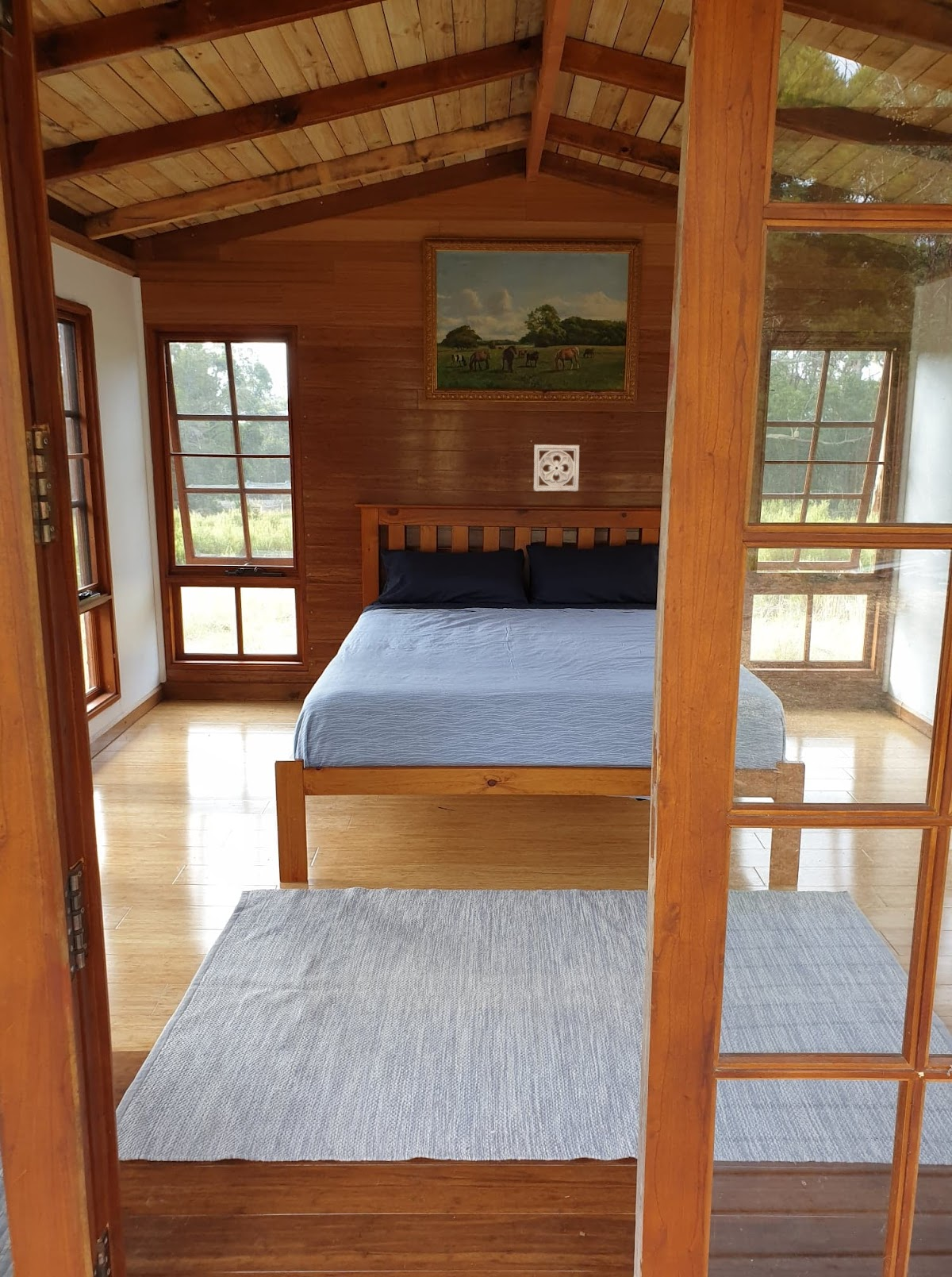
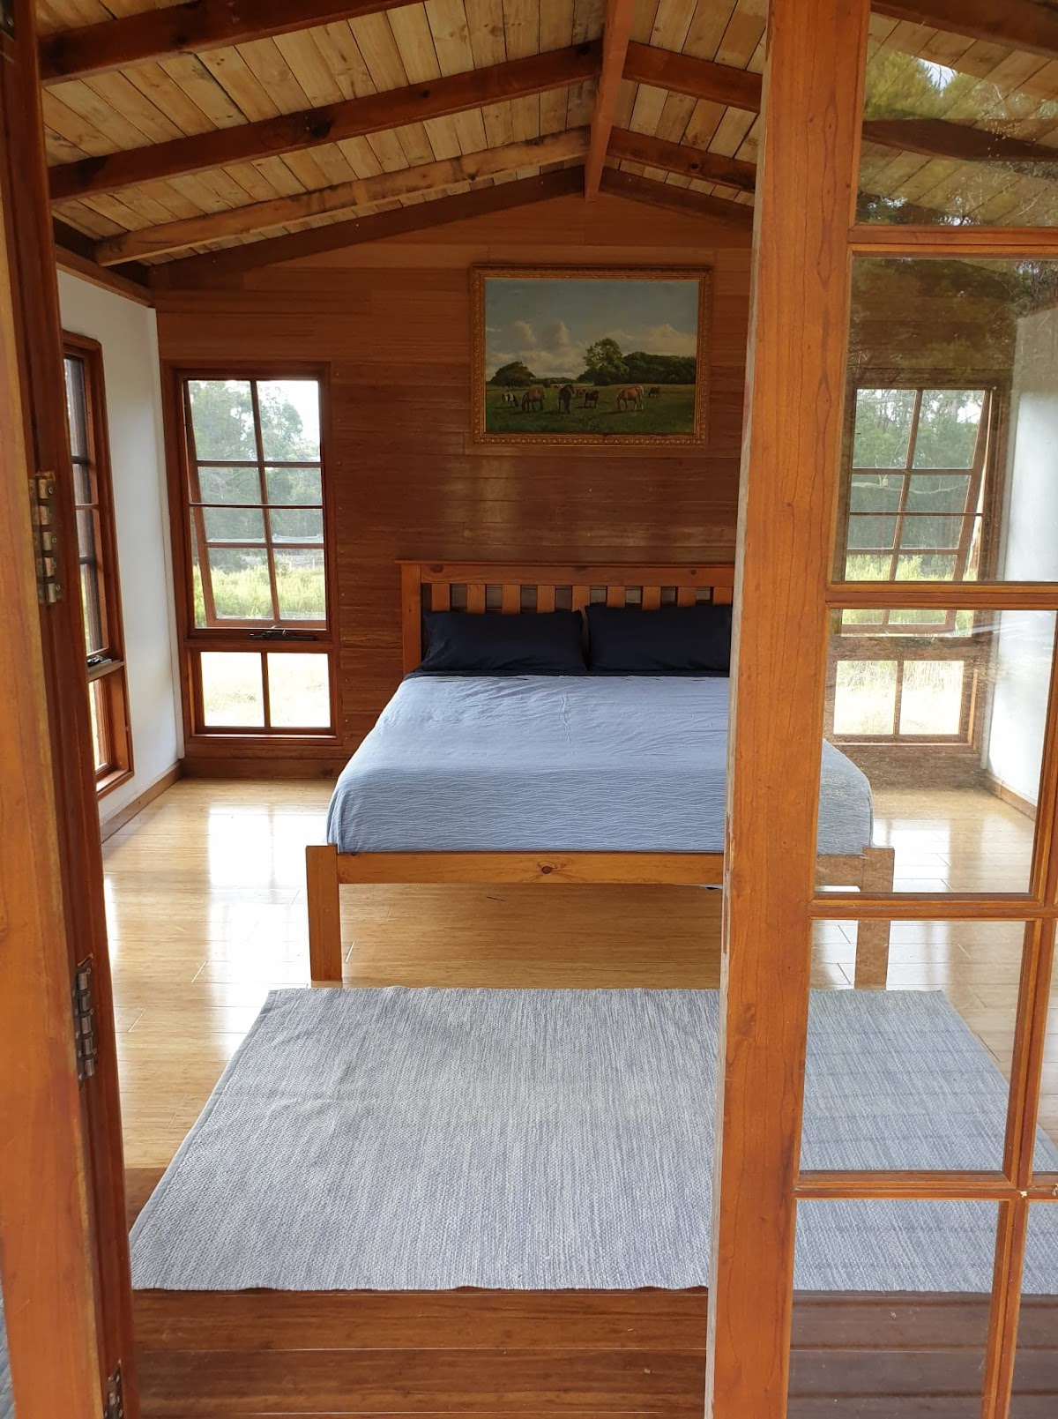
- wall ornament [532,444,581,493]
